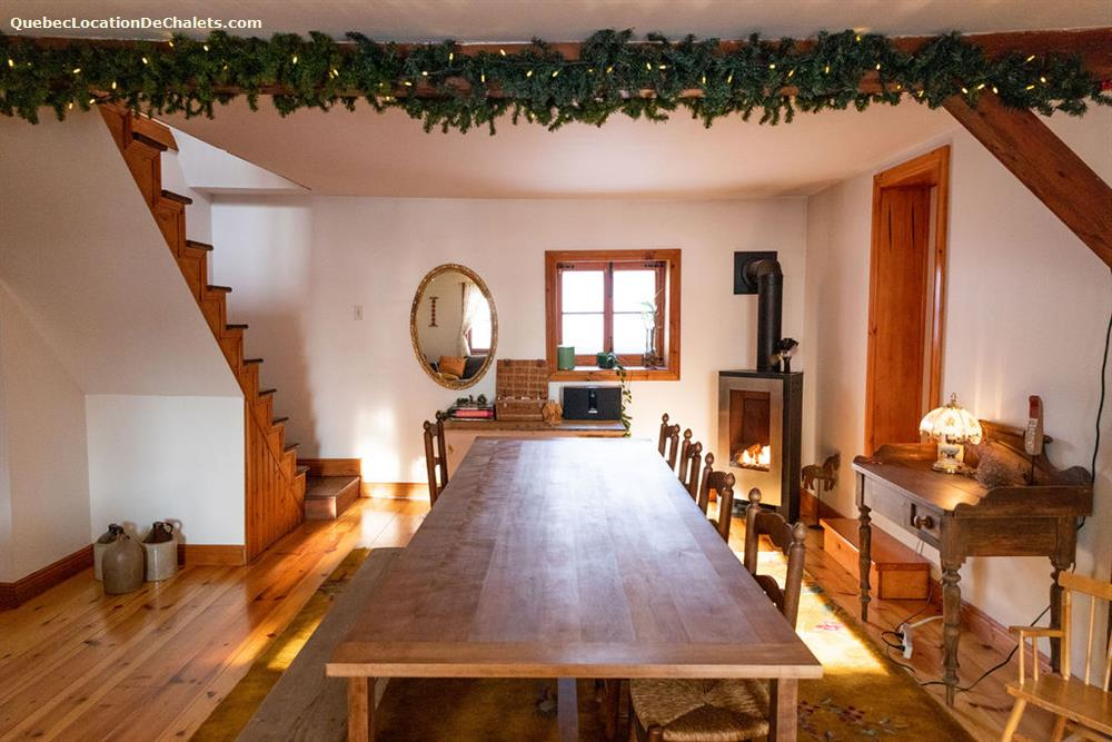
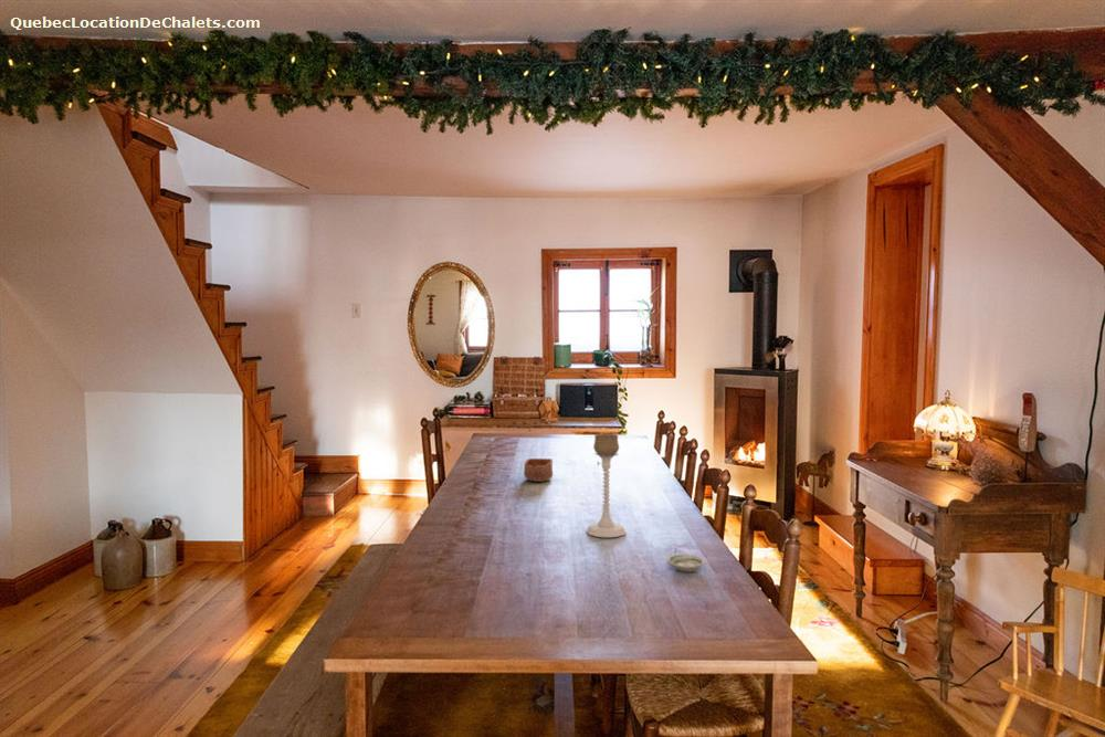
+ saucer [666,552,705,573]
+ candle holder [586,432,628,538]
+ bowl [523,457,554,483]
